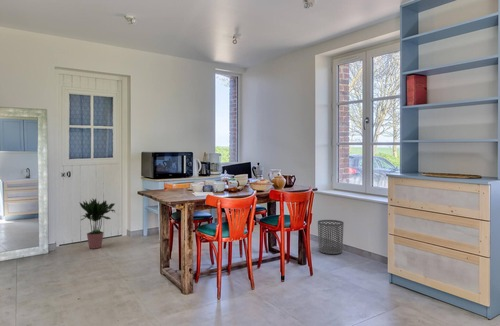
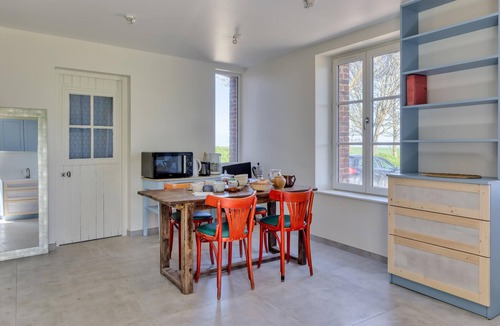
- potted plant [78,197,116,250]
- waste bin [317,219,345,255]
